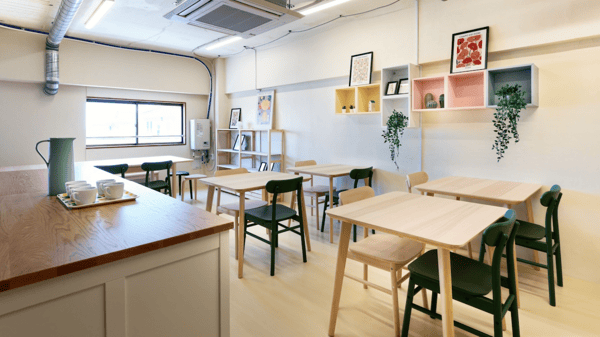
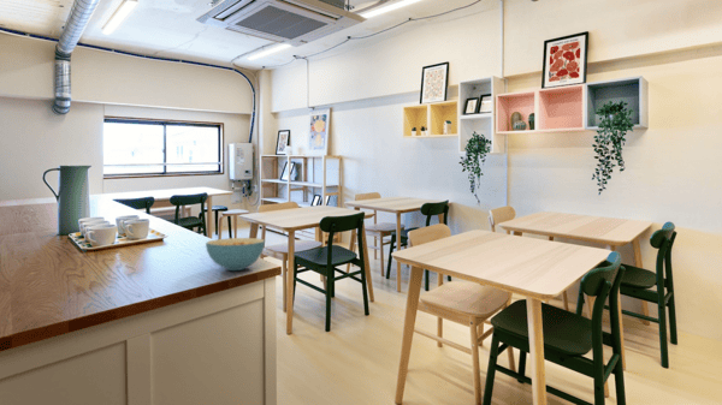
+ cereal bowl [205,237,266,272]
